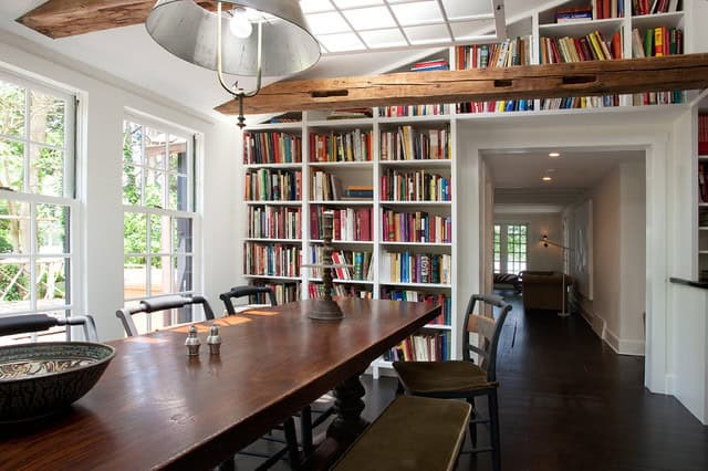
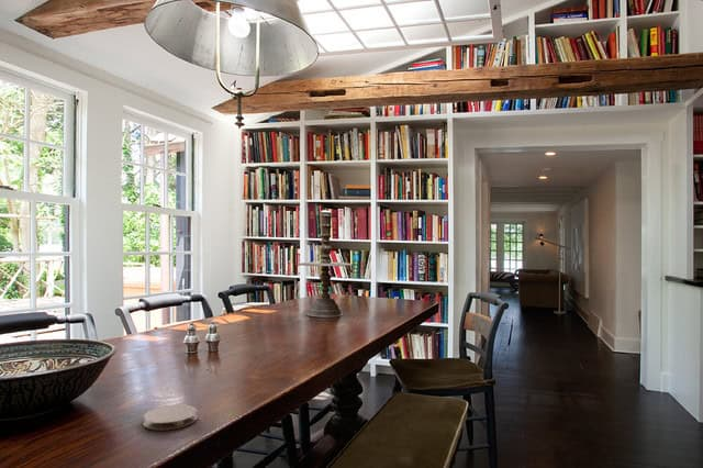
+ coaster [142,404,199,432]
